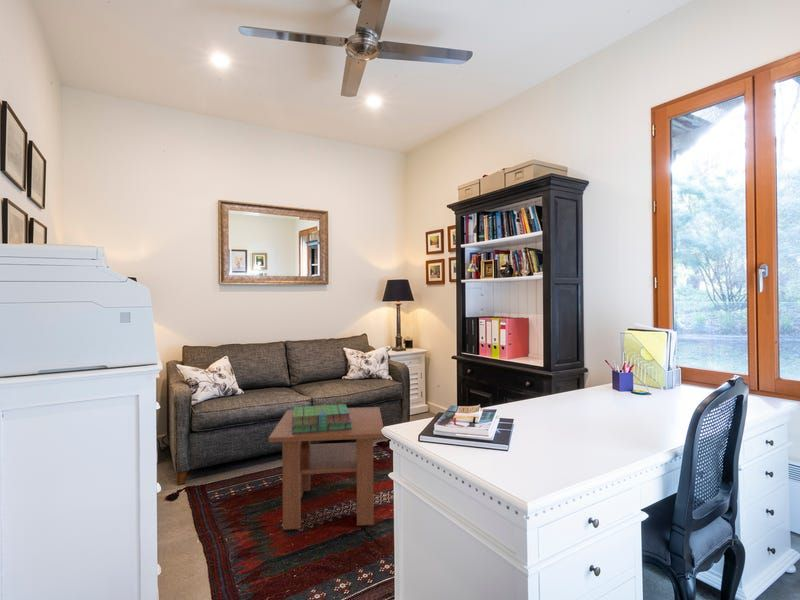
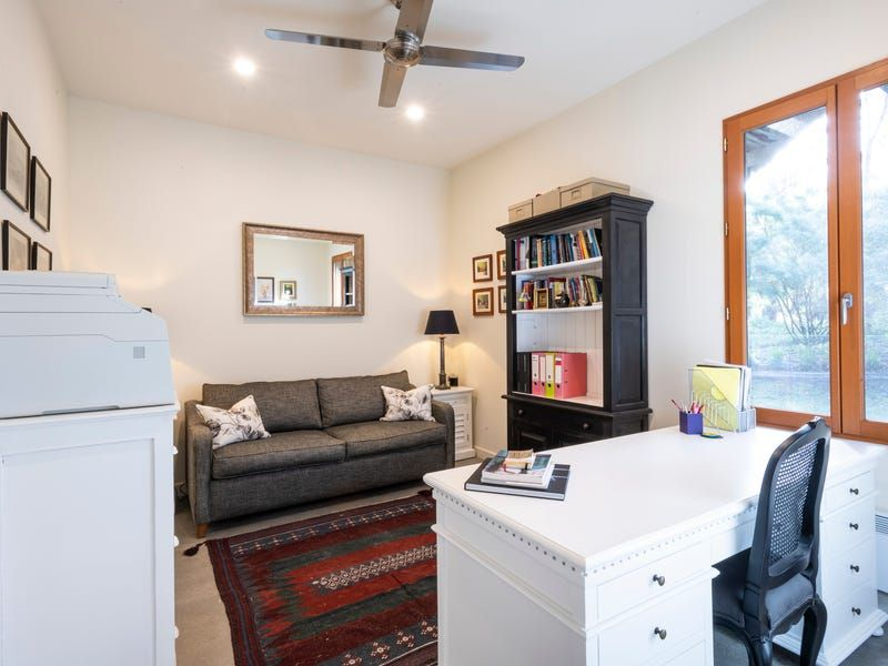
- coffee table [268,406,386,531]
- stack of books [292,403,352,434]
